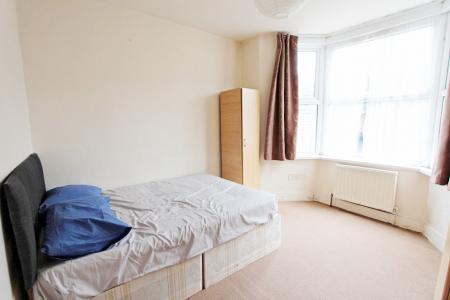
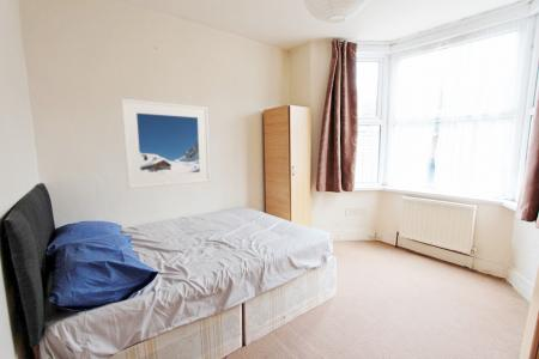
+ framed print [120,97,211,190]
